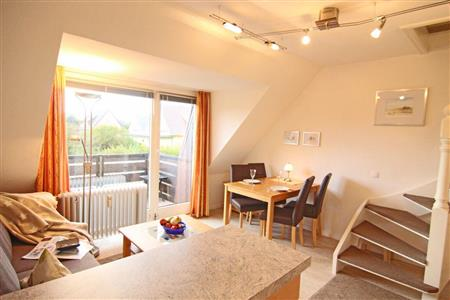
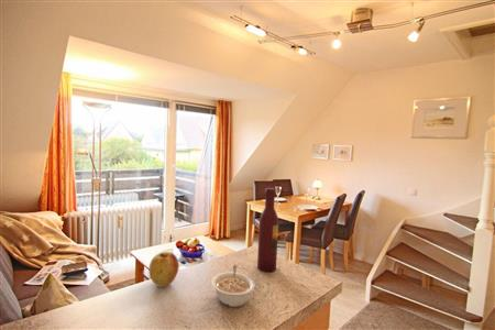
+ legume [210,264,255,308]
+ apple [147,251,180,288]
+ wine bottle [256,187,279,273]
